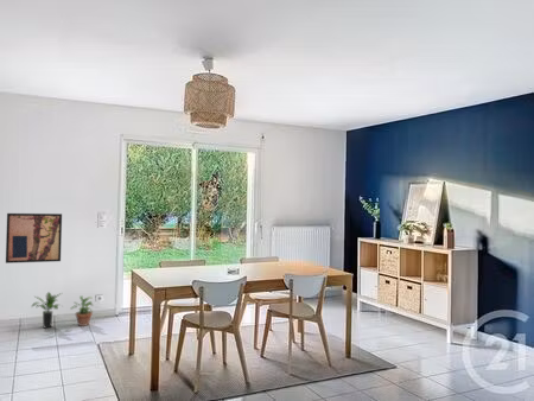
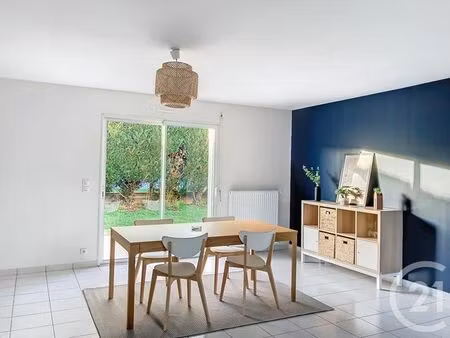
- potted plant [69,294,95,327]
- wall art [5,212,63,265]
- potted plant [30,291,63,329]
